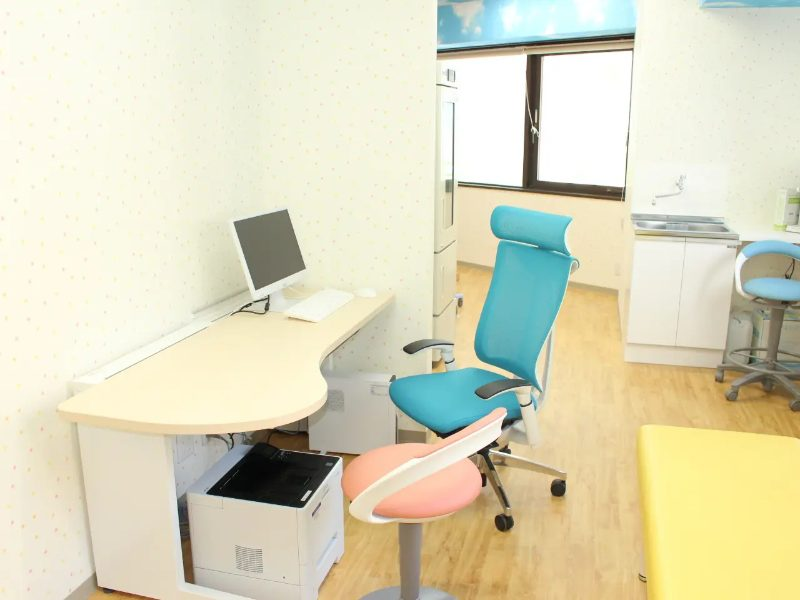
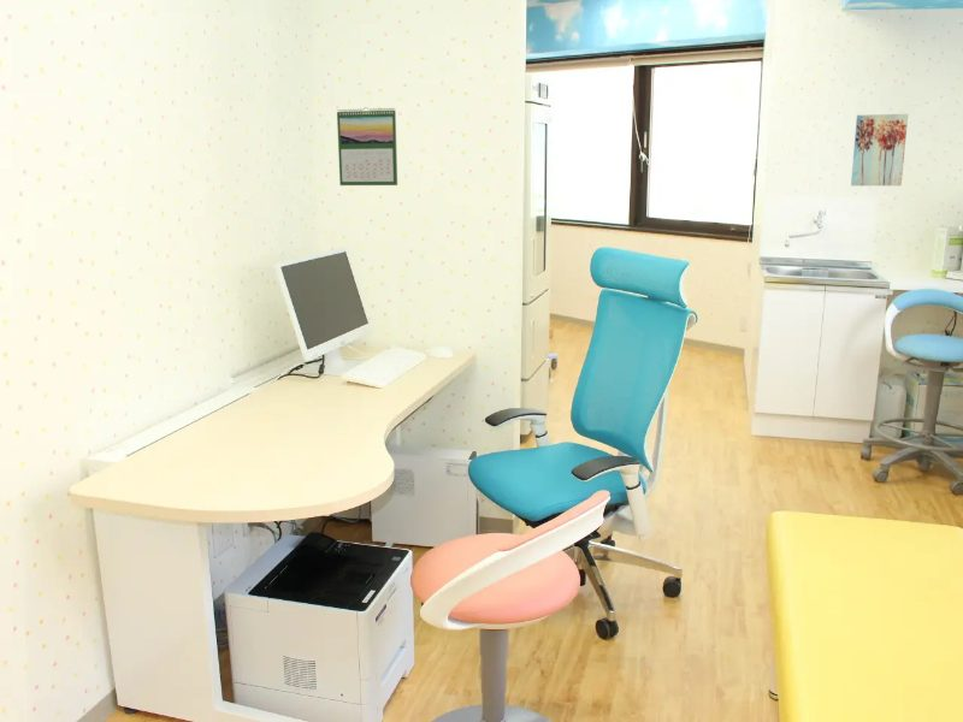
+ wall art [850,113,909,187]
+ calendar [336,106,398,187]
